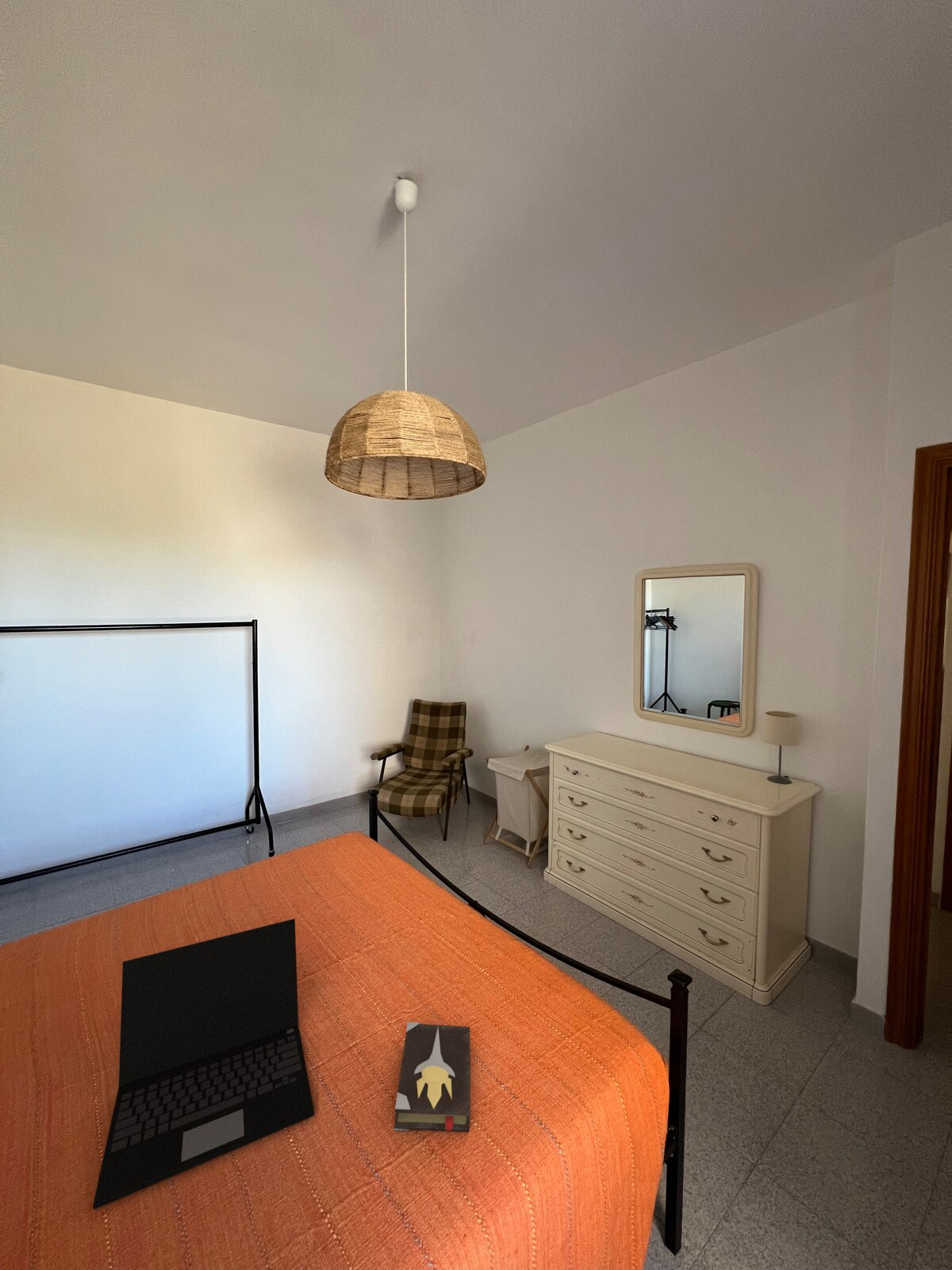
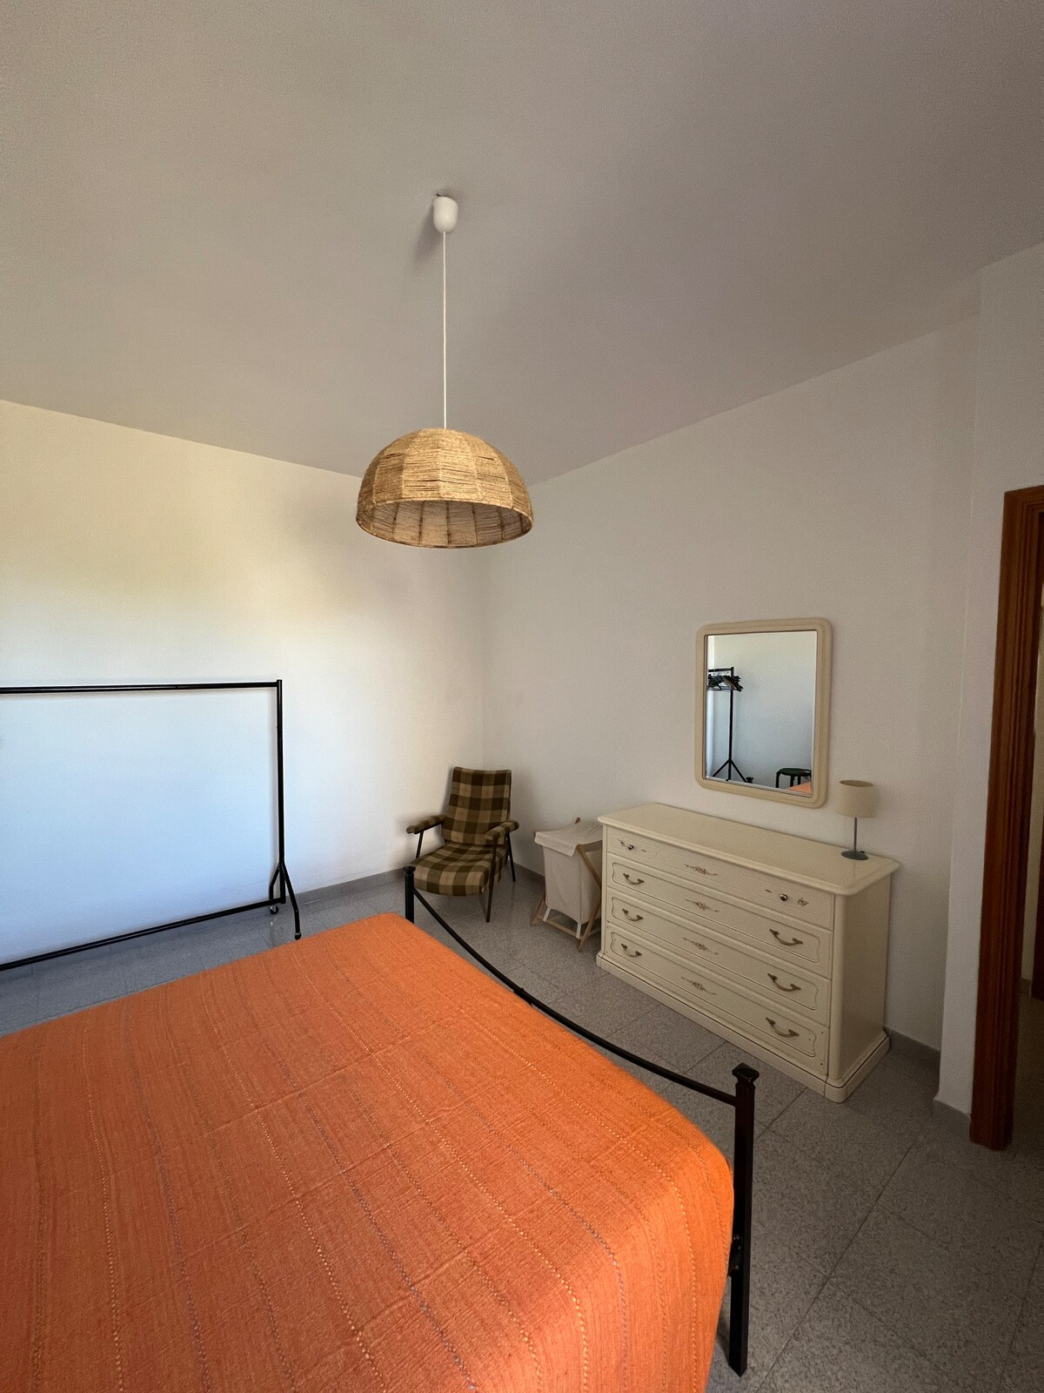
- laptop [92,918,315,1210]
- hardback book [393,1022,471,1133]
